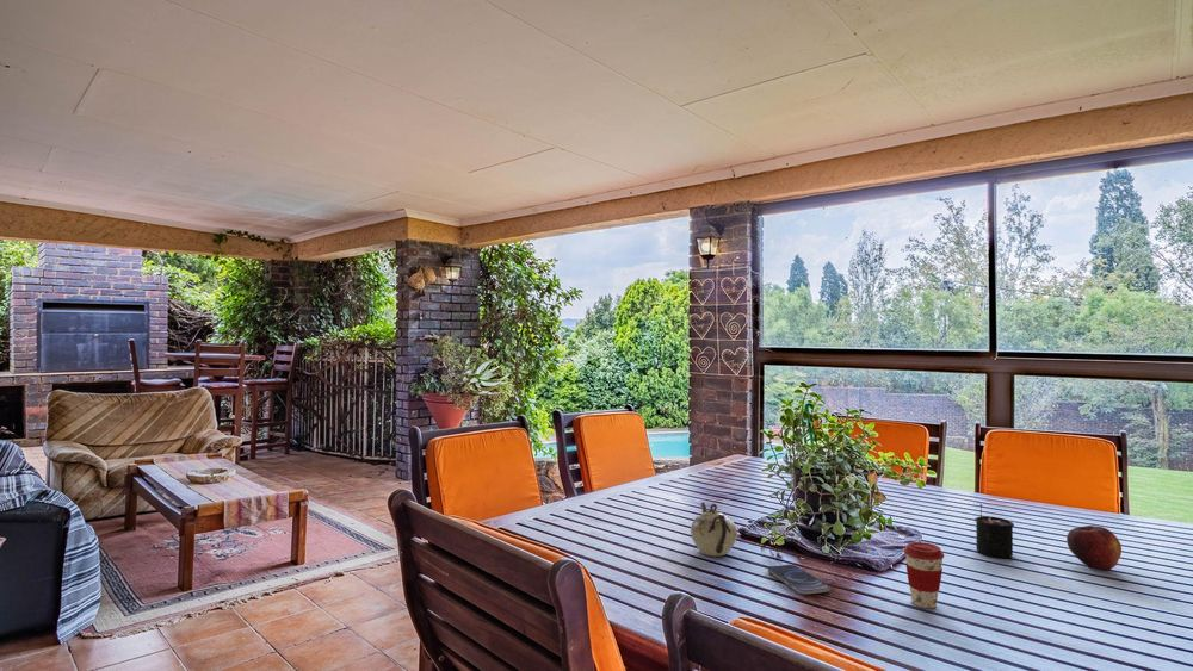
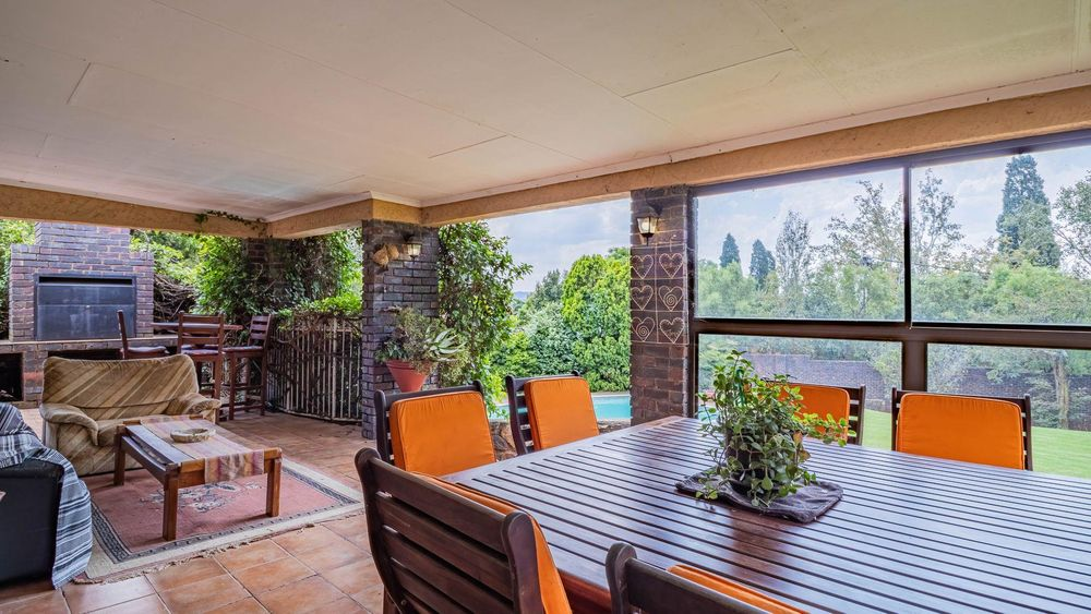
- candle [973,503,1015,559]
- teapot [690,501,738,558]
- fruit [1065,524,1123,572]
- coffee cup [903,541,945,609]
- smartphone [767,564,830,596]
